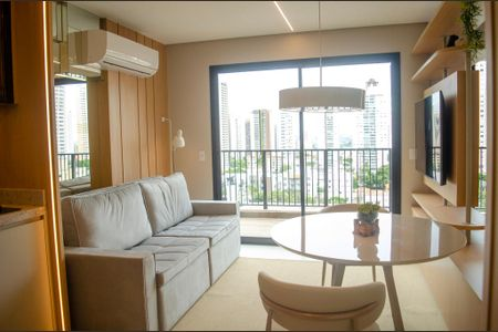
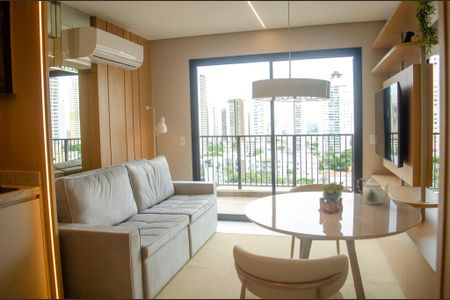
+ teapot [356,175,392,205]
